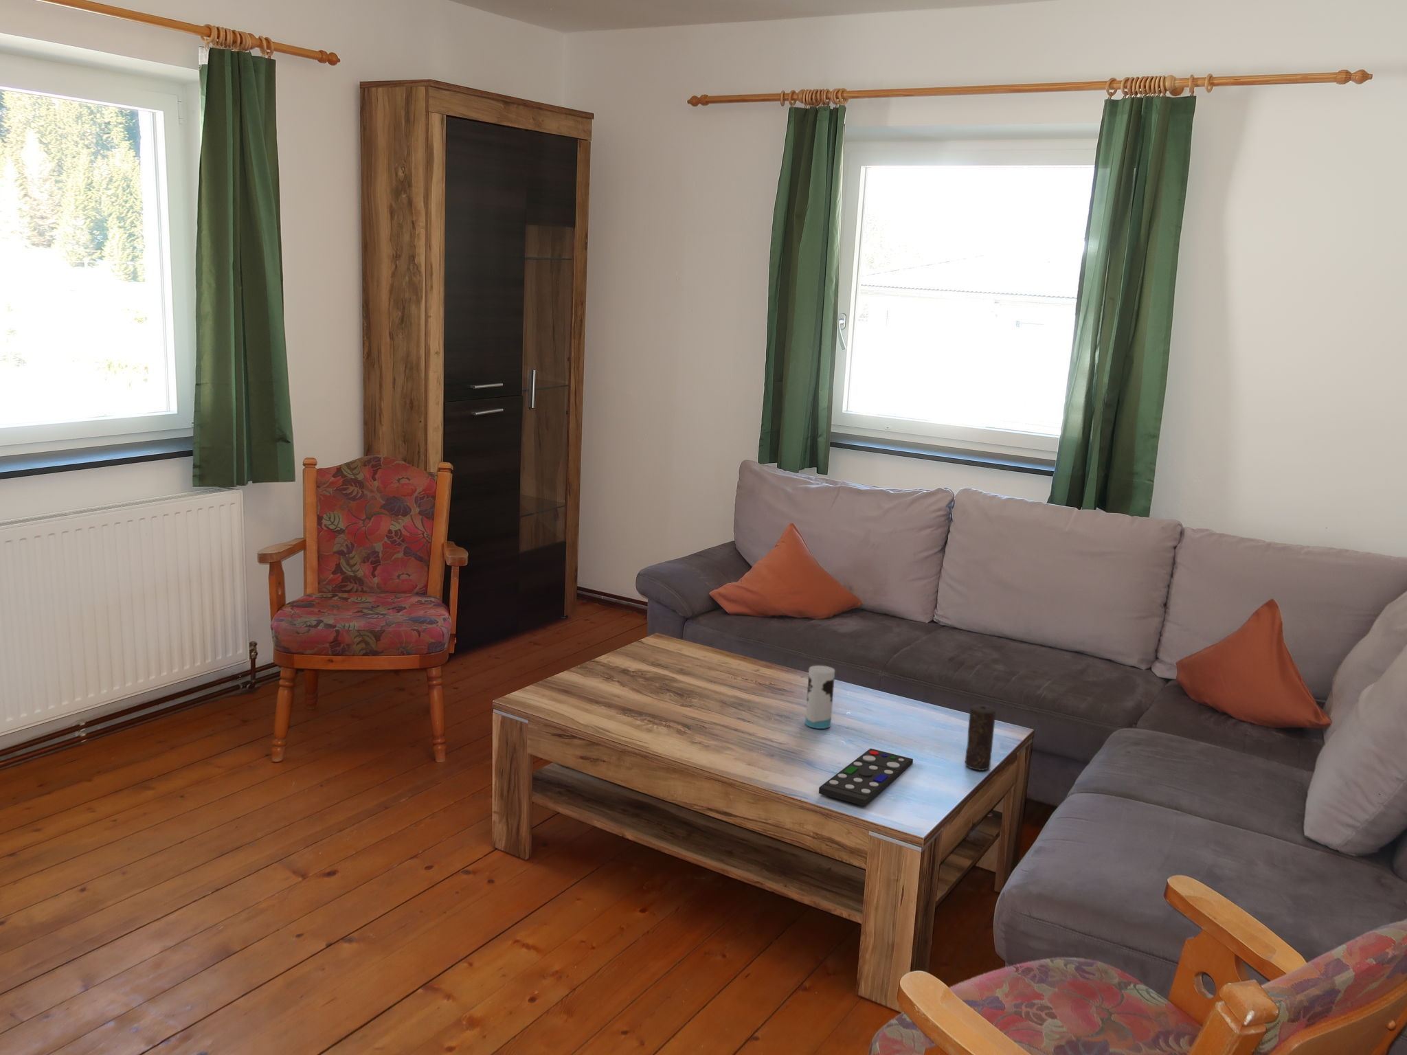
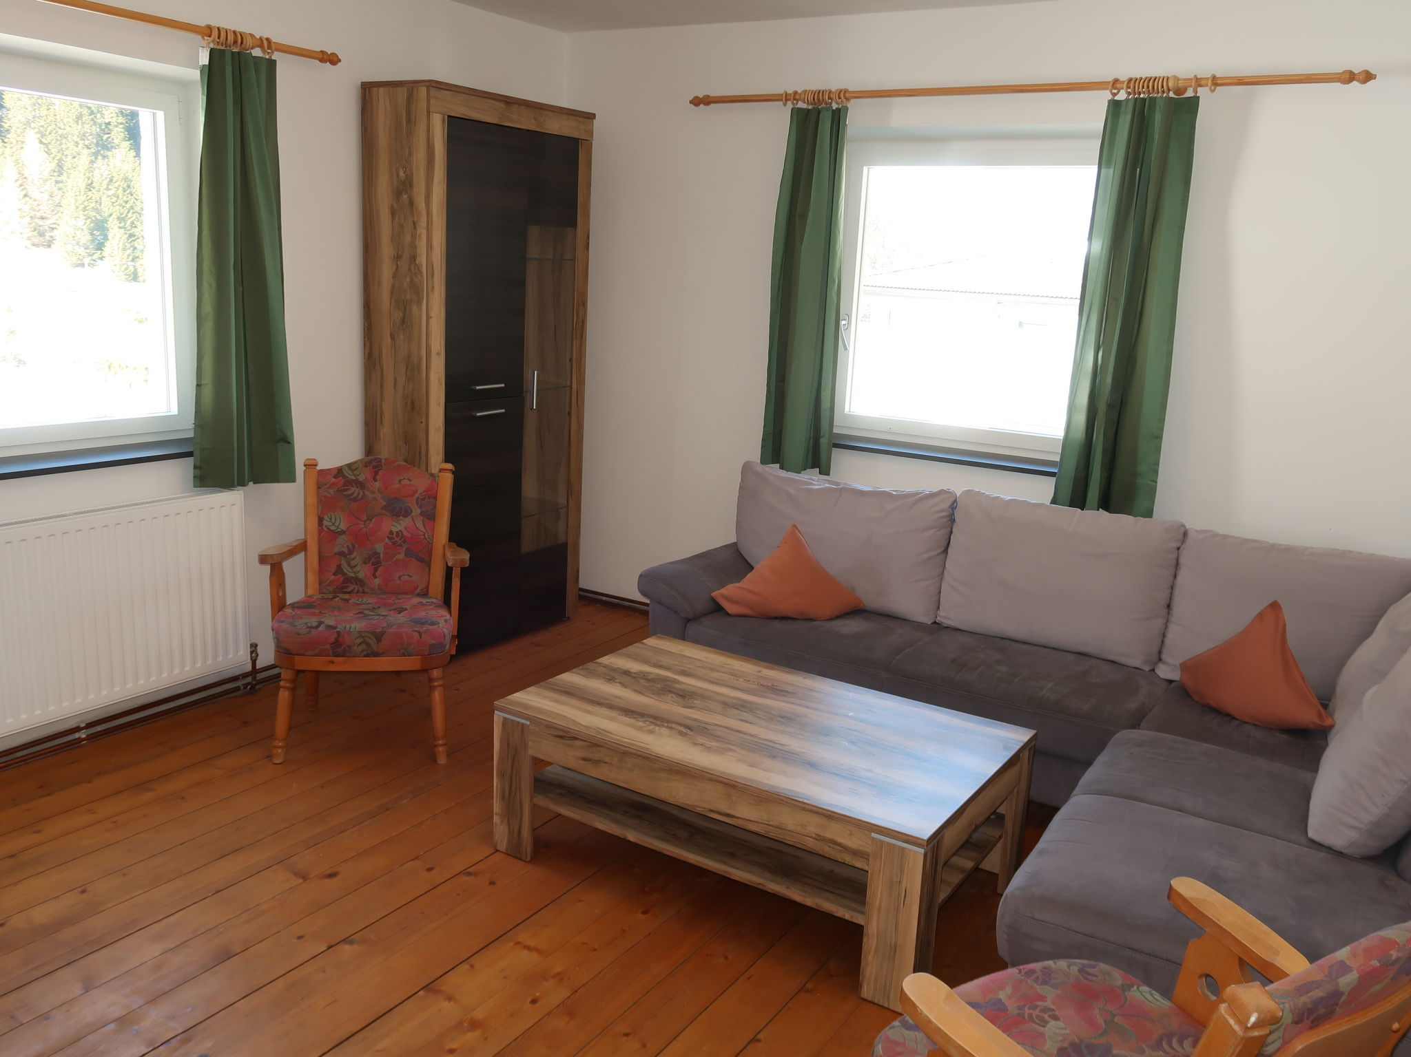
- remote control [819,748,914,807]
- cup [804,665,835,729]
- candle [965,704,996,771]
